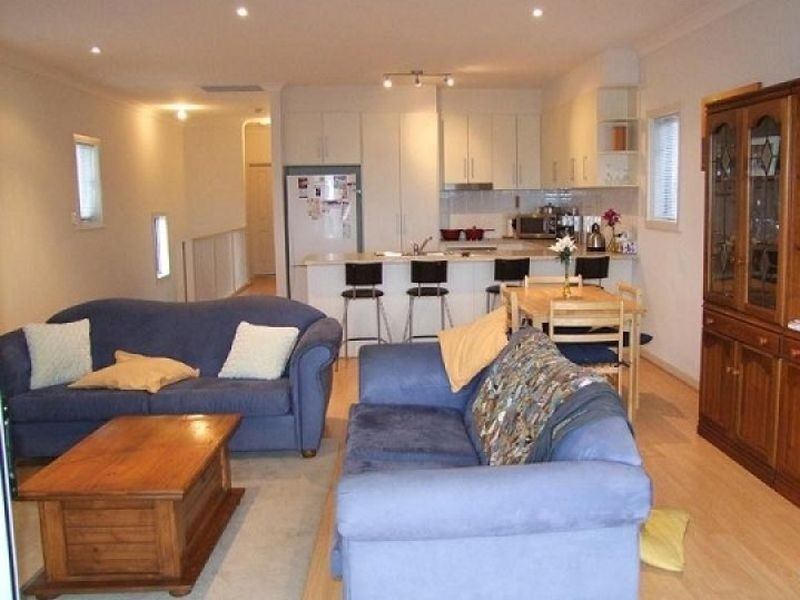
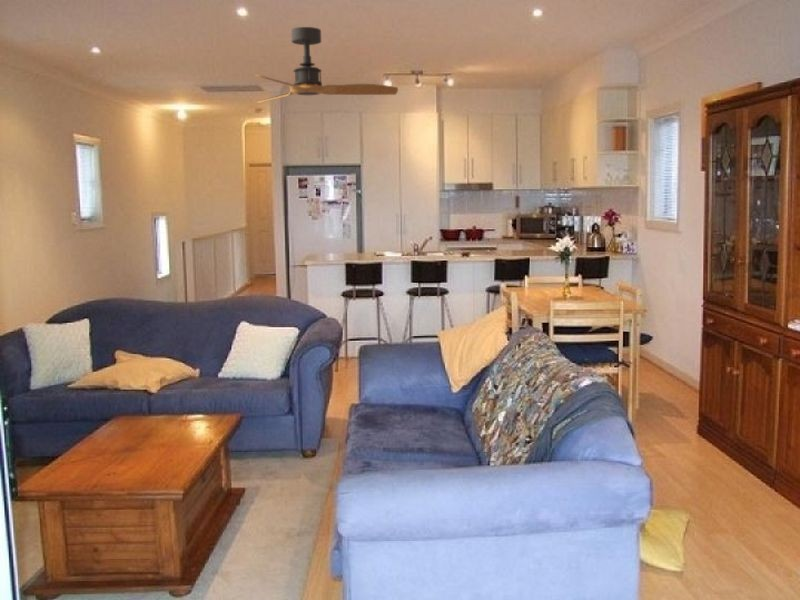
+ ceiling fan [254,26,399,104]
